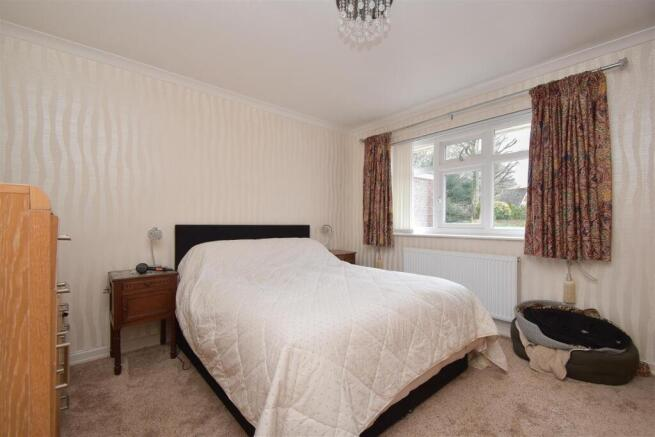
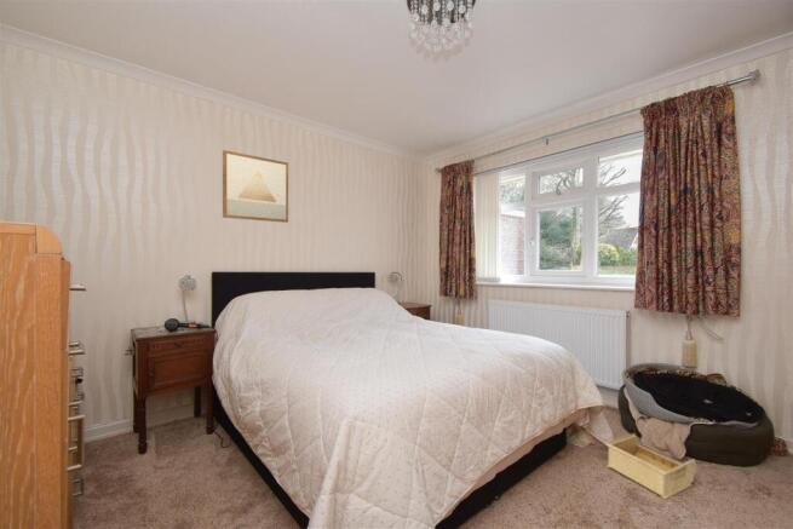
+ wall art [222,149,289,224]
+ storage bin [604,432,696,500]
